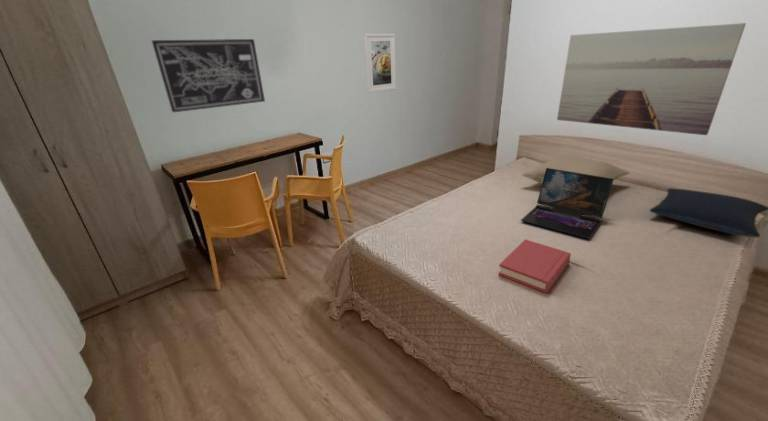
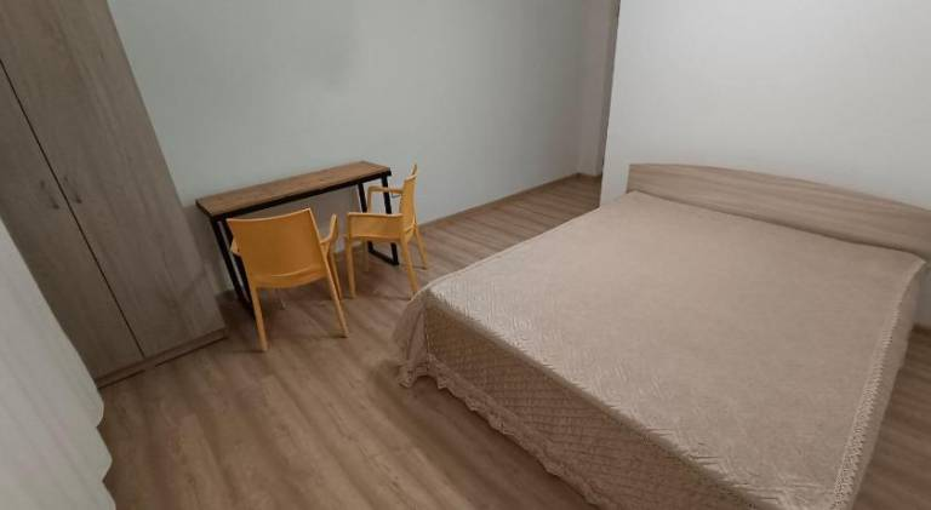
- pillow [521,154,631,185]
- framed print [363,33,397,94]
- wall art [556,22,747,136]
- wall art [151,38,266,113]
- hardback book [497,238,572,294]
- pillow [648,187,768,238]
- laptop [520,168,614,240]
